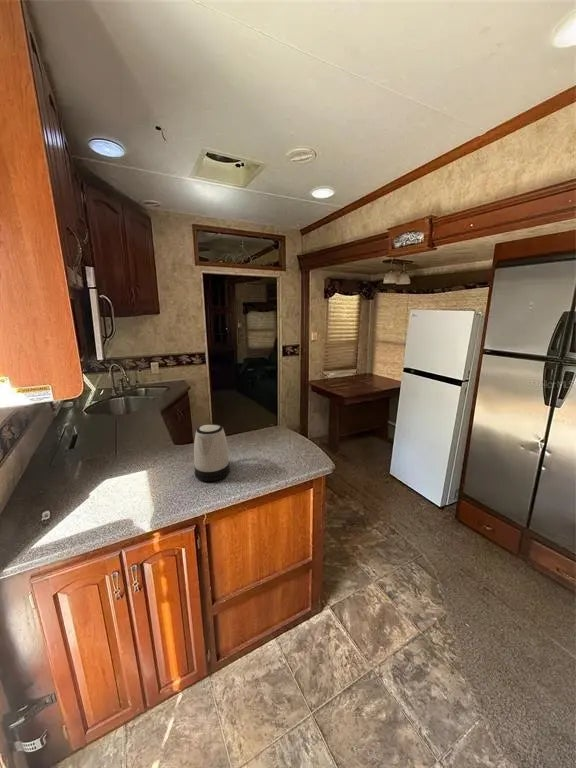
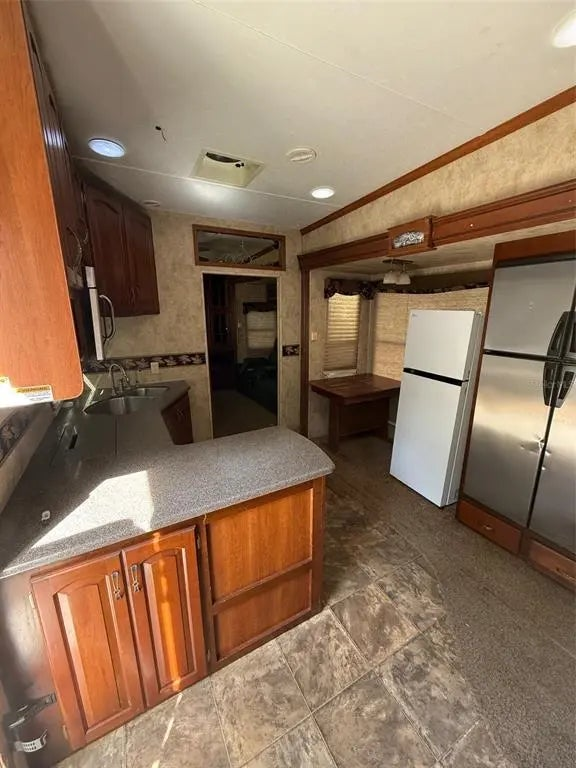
- kettle [193,423,231,482]
